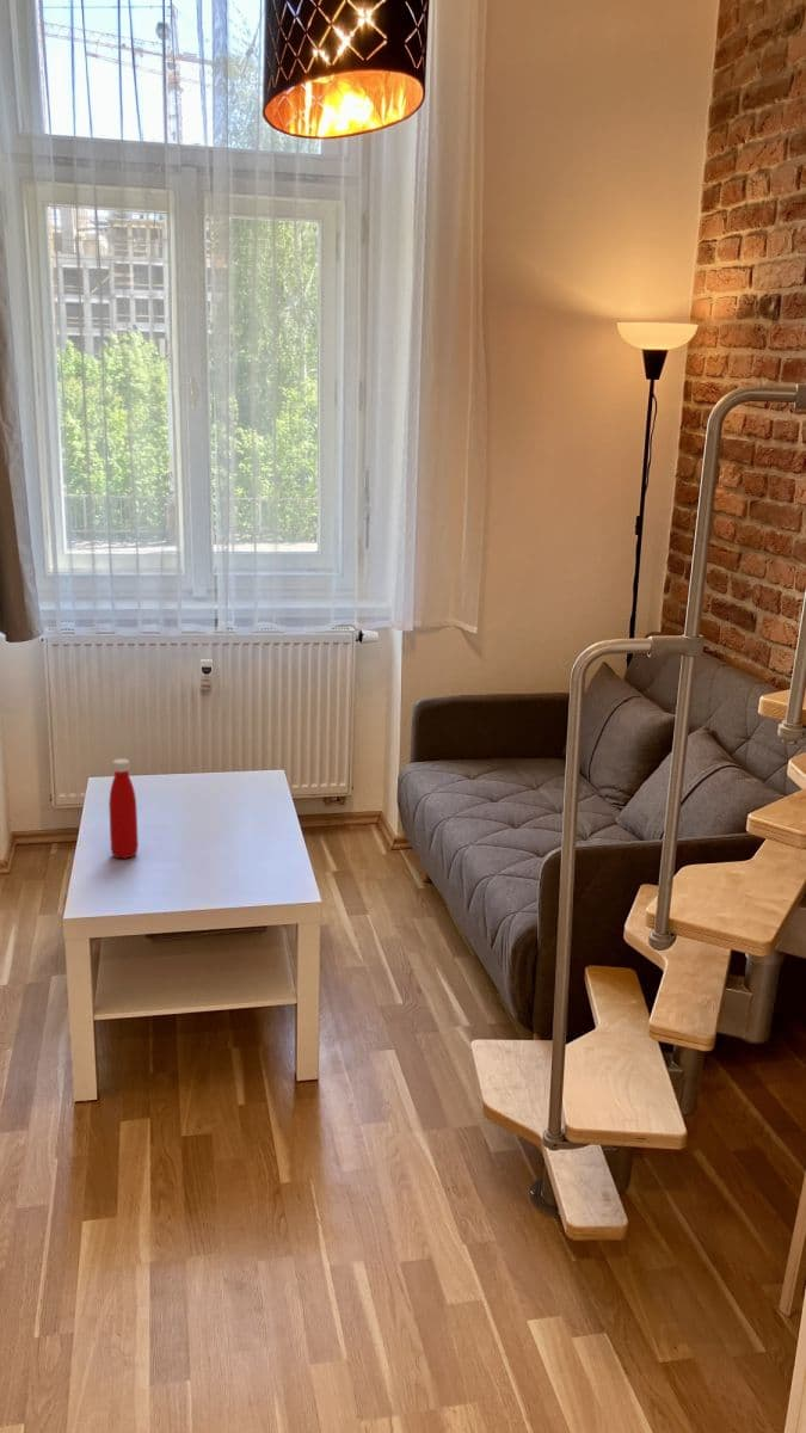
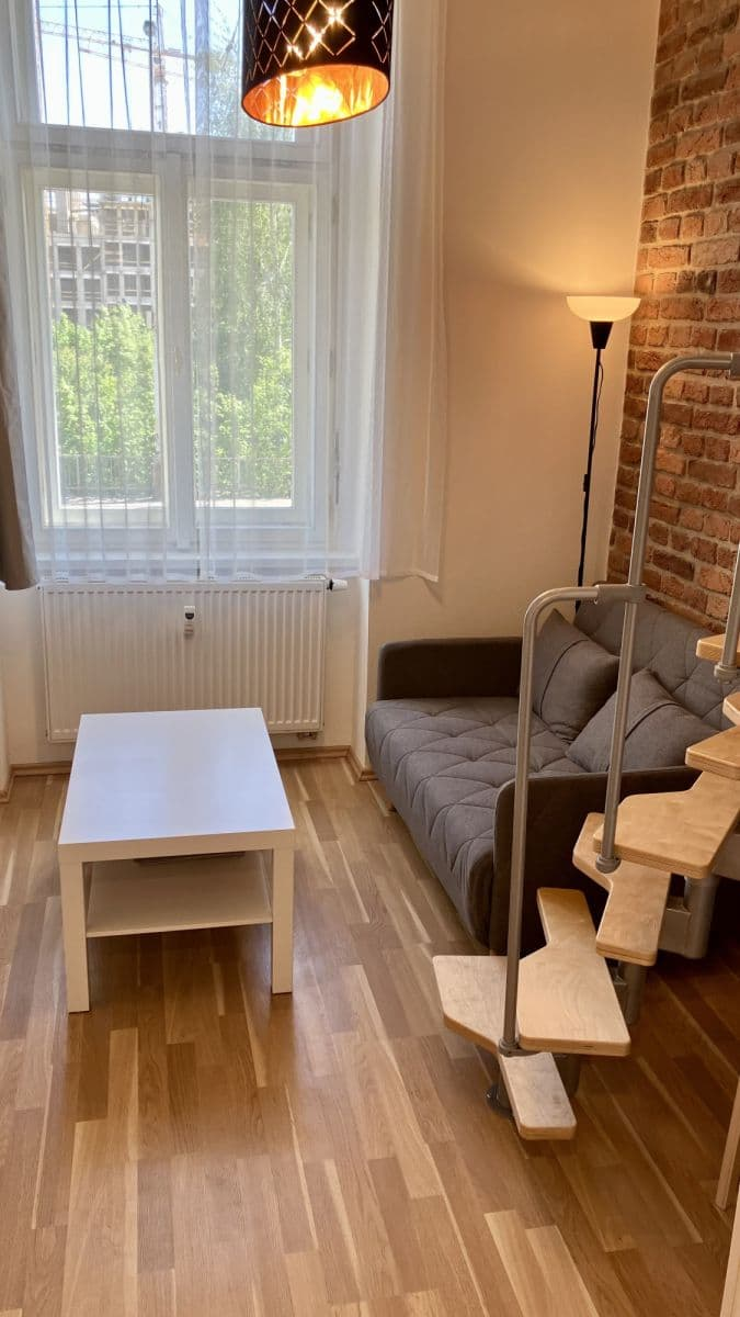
- bottle [107,757,140,860]
